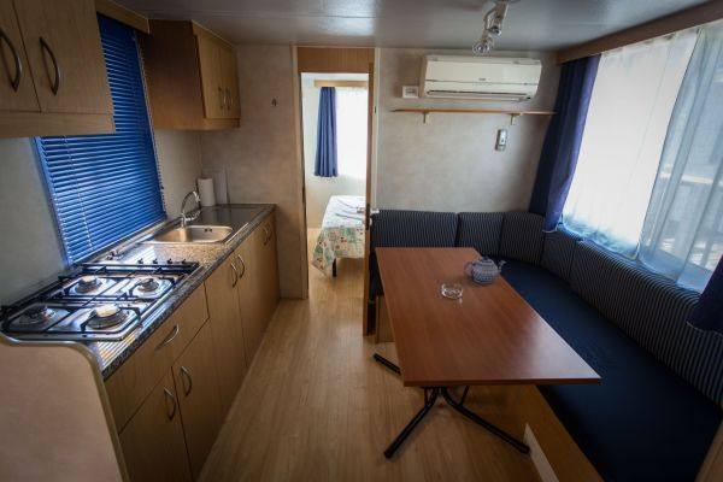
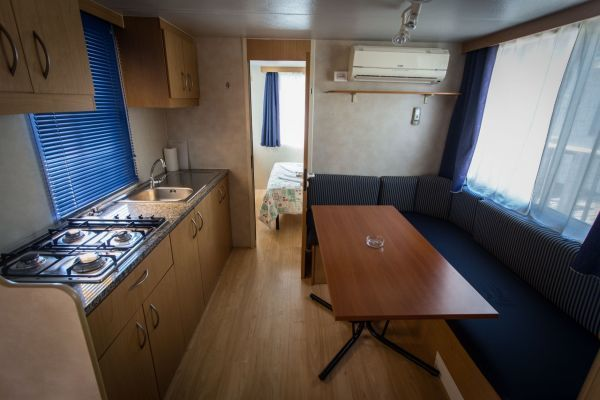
- teapot [463,255,506,284]
